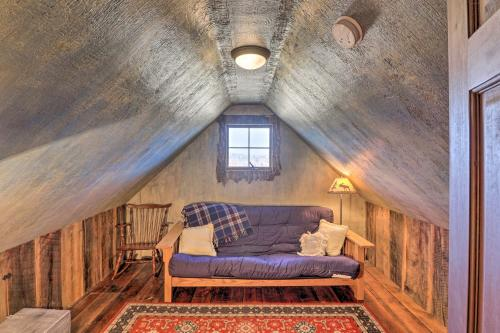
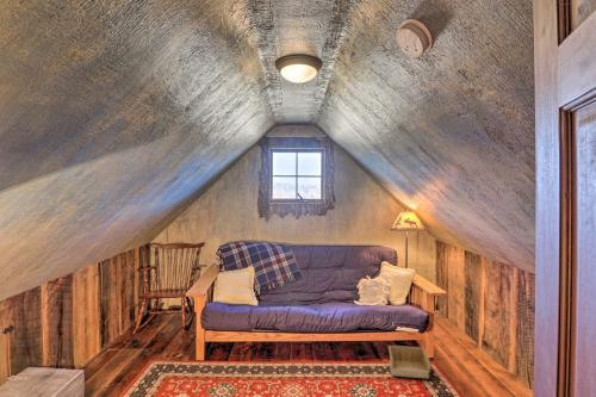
+ storage bin [387,345,432,379]
